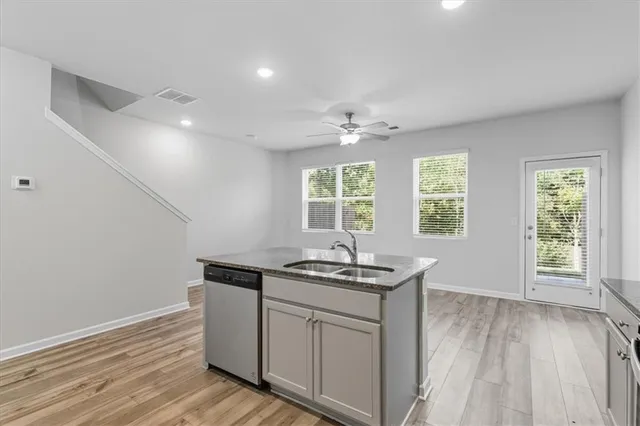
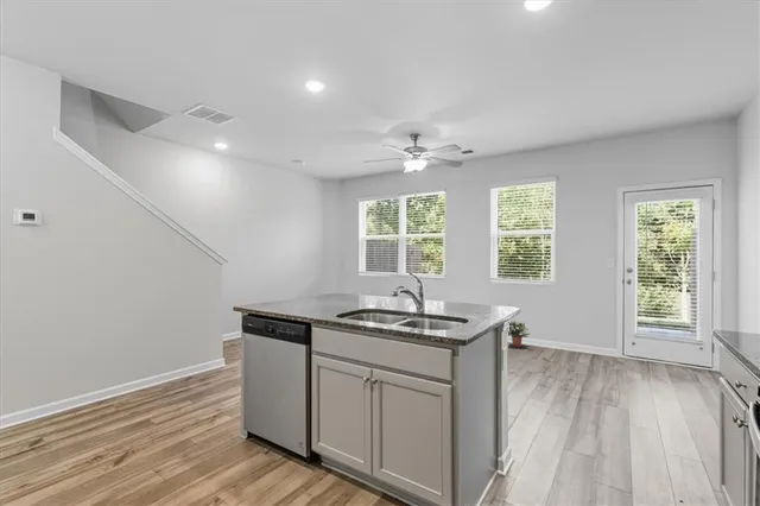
+ potted plant [507,320,531,348]
